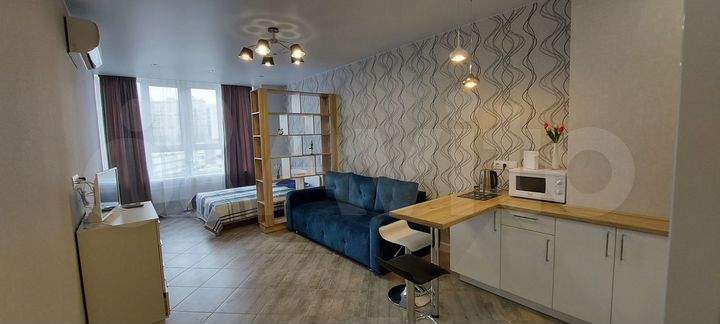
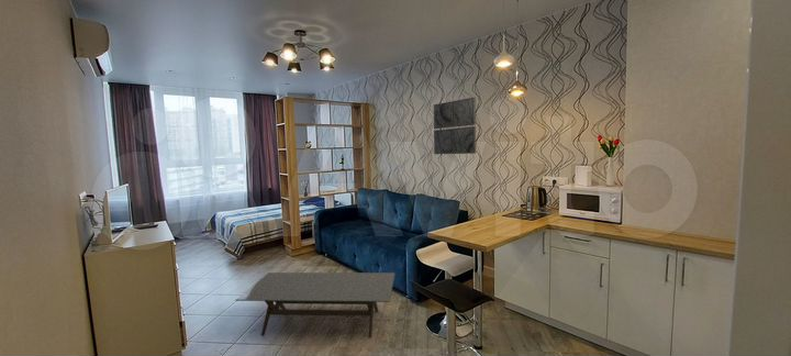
+ wall art [433,97,477,155]
+ coffee table [234,271,396,338]
